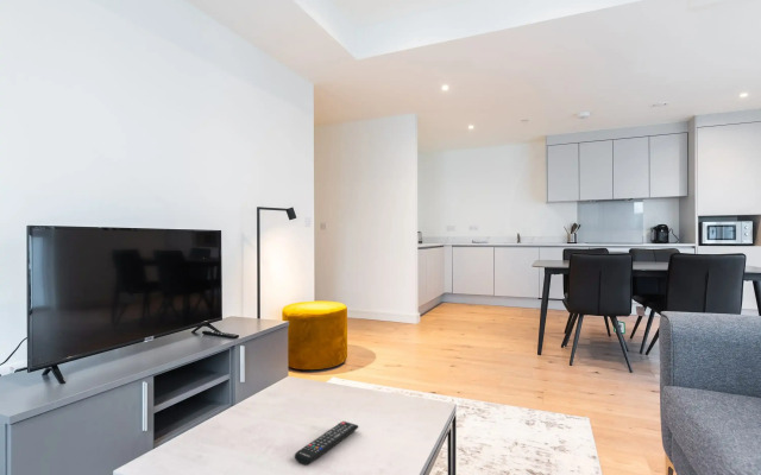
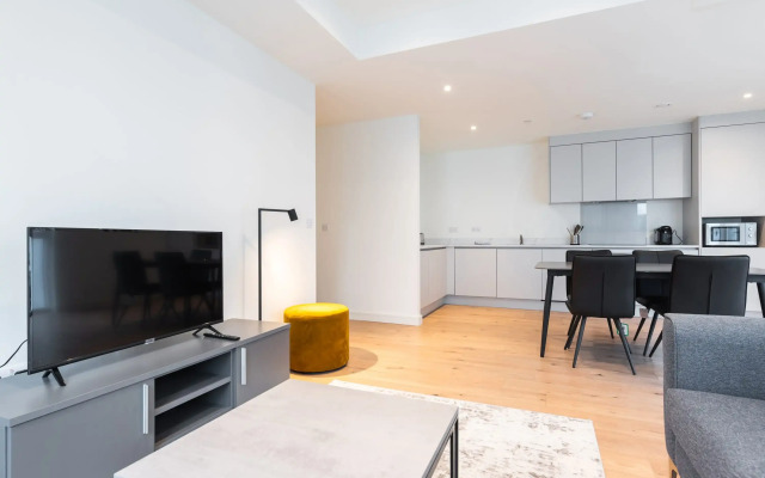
- remote control [294,420,360,467]
